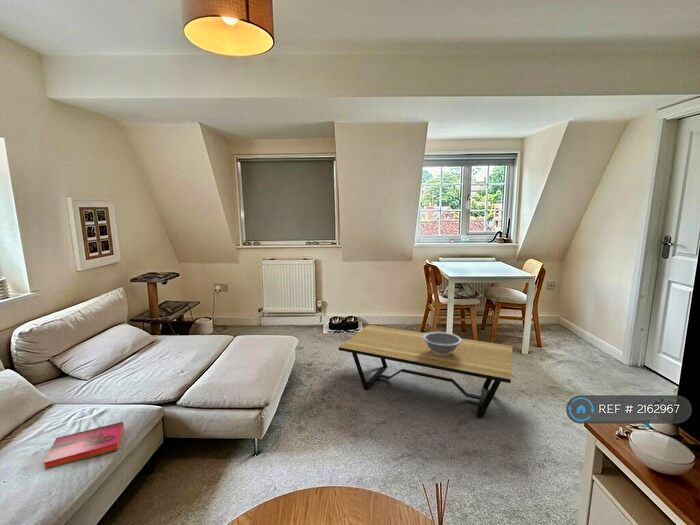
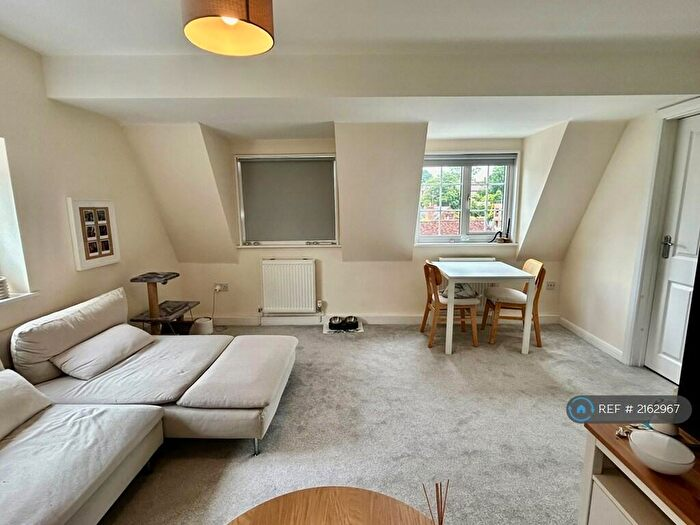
- coffee table [338,324,514,419]
- decorative bowl [422,331,462,355]
- hardback book [42,421,124,471]
